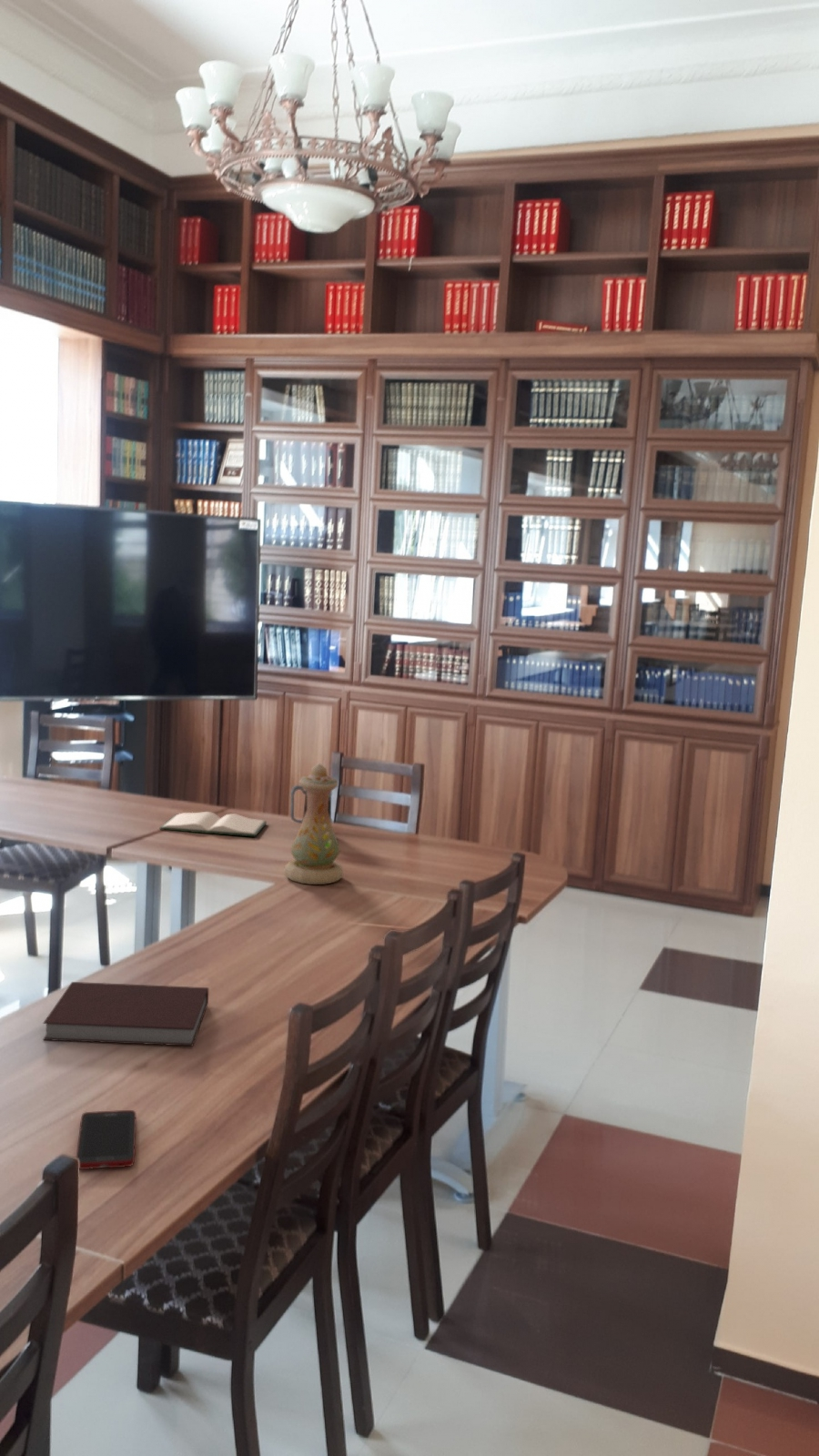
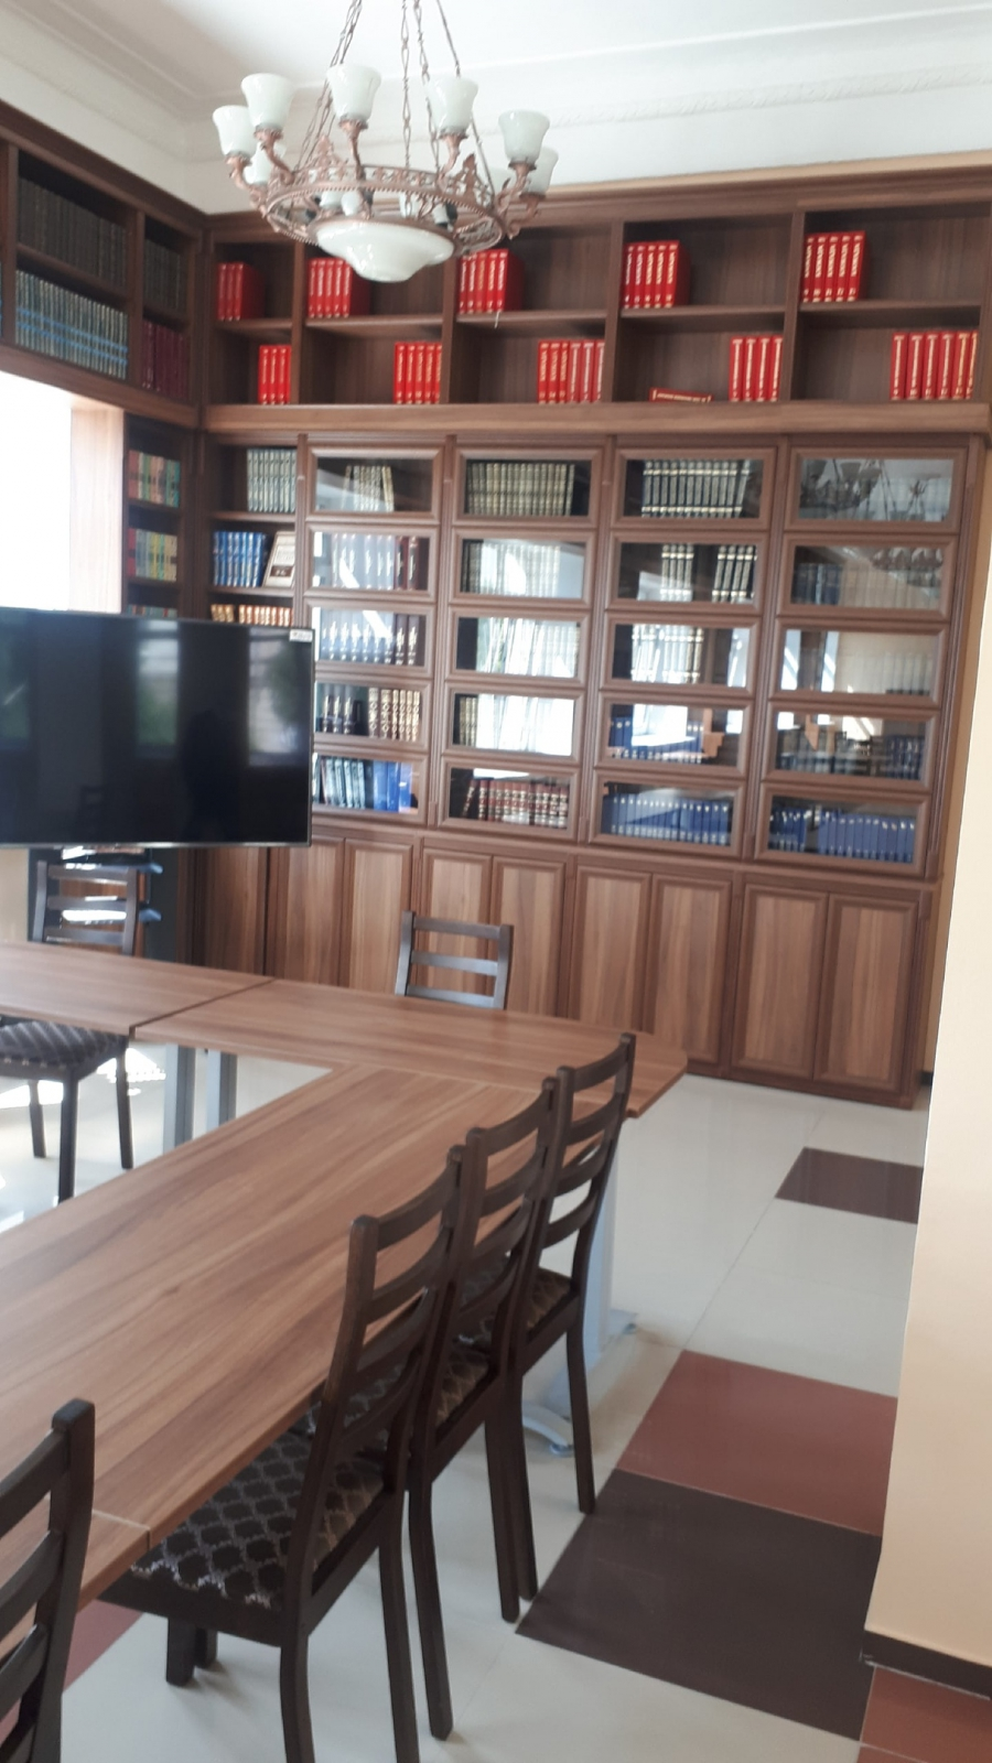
- mug [289,784,333,824]
- cell phone [76,1109,136,1170]
- notebook [42,981,209,1047]
- vase [284,763,344,885]
- hardback book [159,811,268,837]
